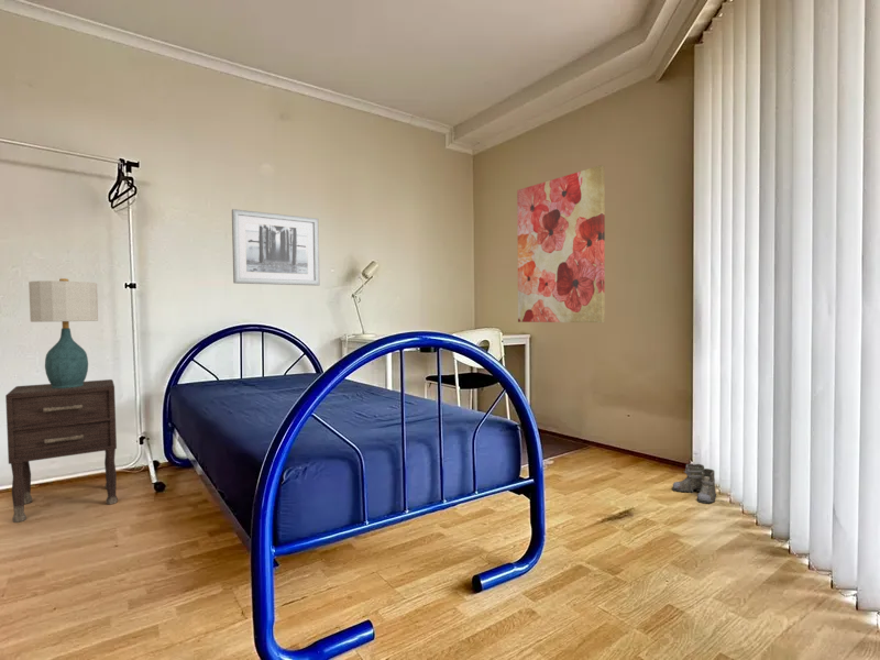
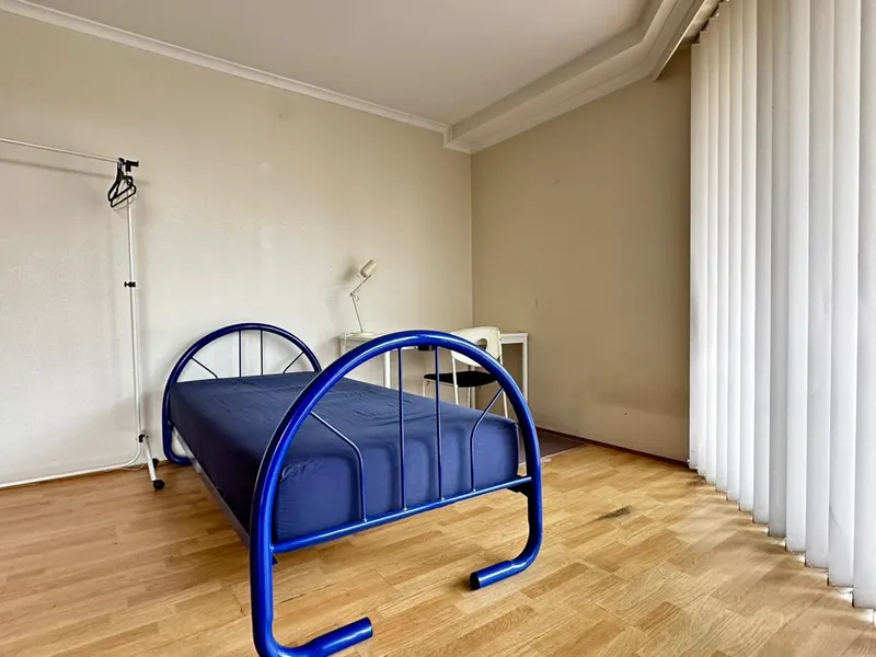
- boots [671,463,725,504]
- wall art [516,164,606,323]
- table lamp [28,277,99,388]
- nightstand [4,378,119,524]
- wall art [231,208,321,287]
